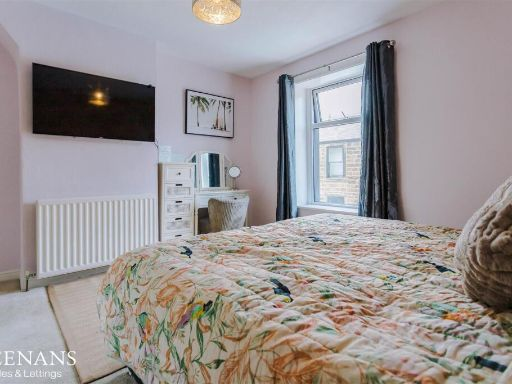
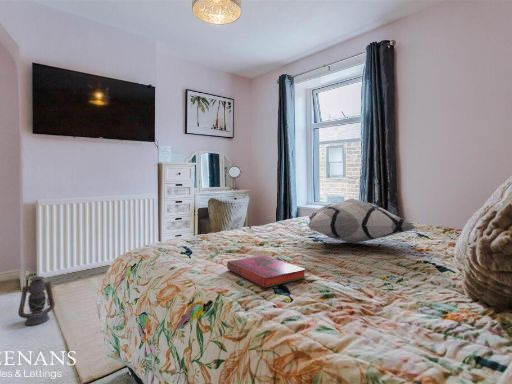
+ hardback book [226,255,307,289]
+ lantern [17,275,56,326]
+ decorative pillow [306,197,417,244]
